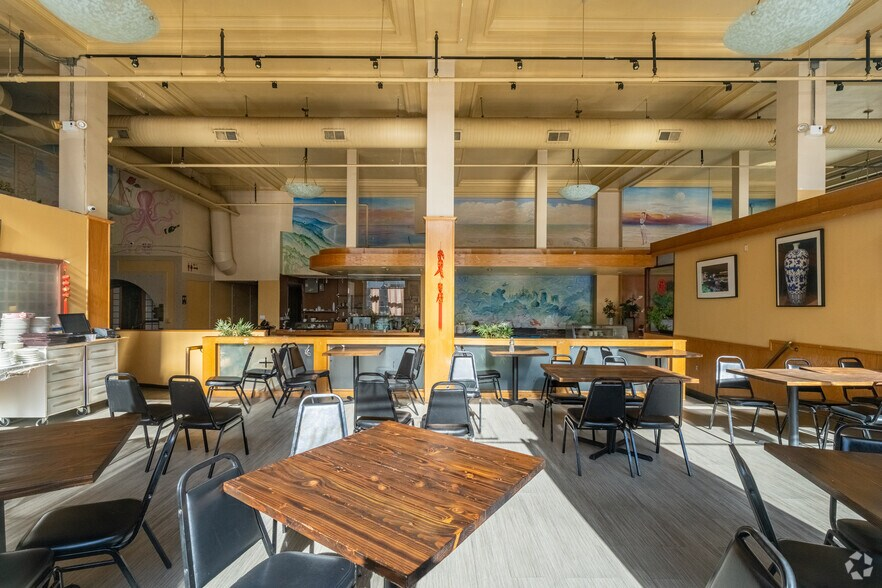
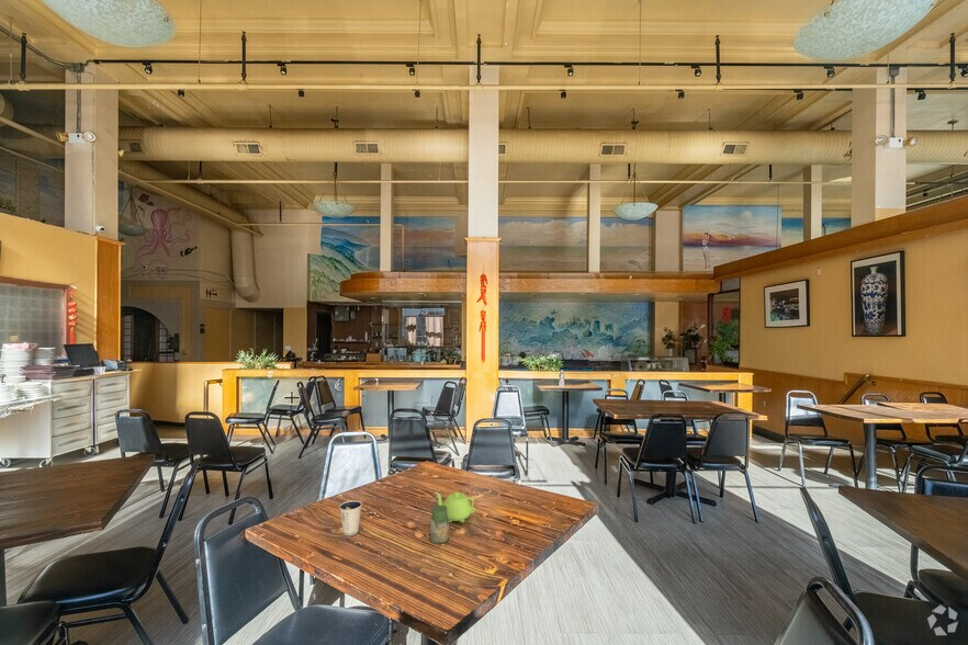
+ dixie cup [338,499,363,536]
+ teapot [434,490,476,523]
+ jar [429,505,450,545]
